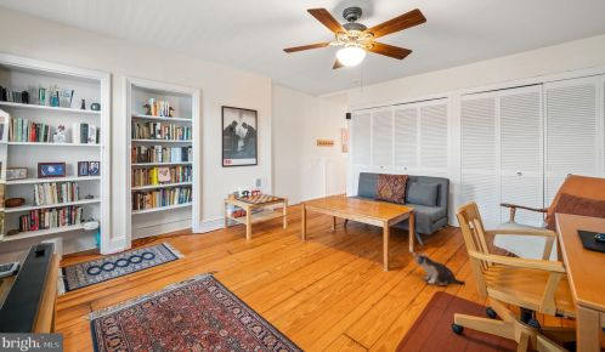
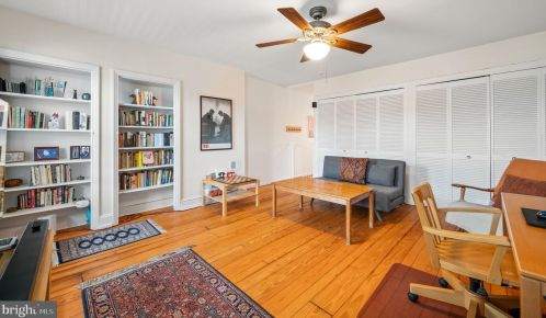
- plush toy [411,251,467,286]
